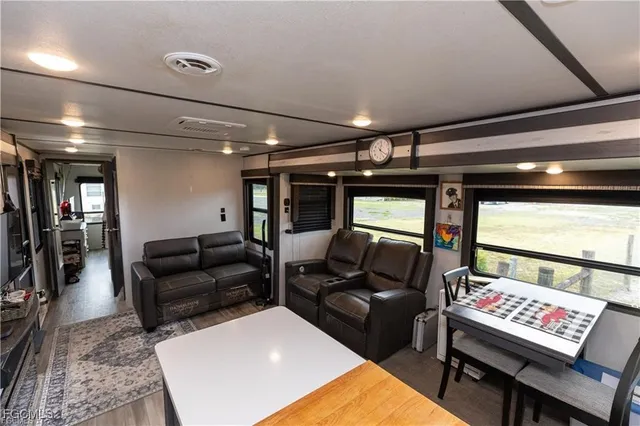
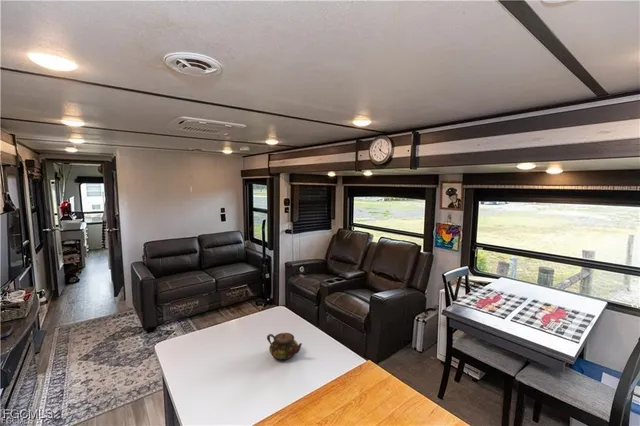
+ teapot [266,332,303,361]
